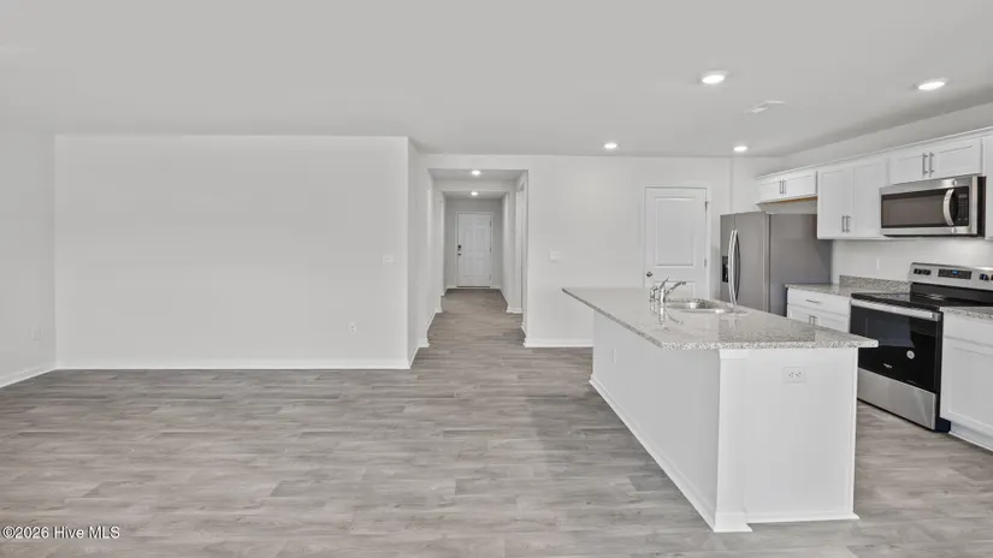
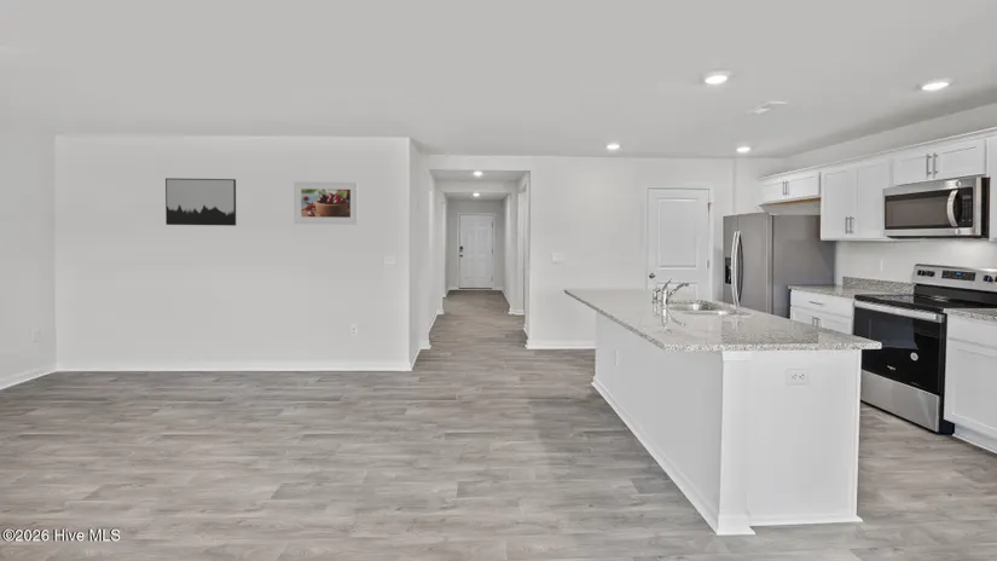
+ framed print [292,180,359,226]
+ wall art [164,177,237,227]
